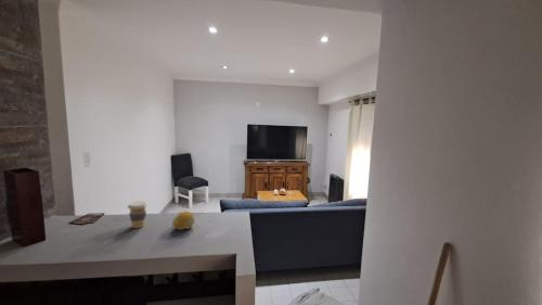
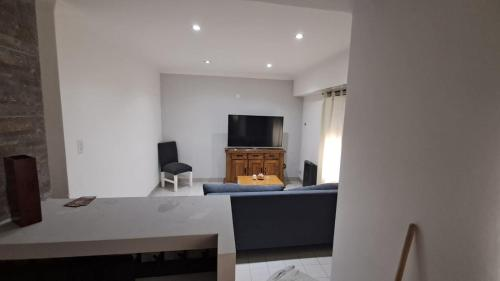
- fruit [171,211,195,231]
- coffee cup [127,201,149,229]
